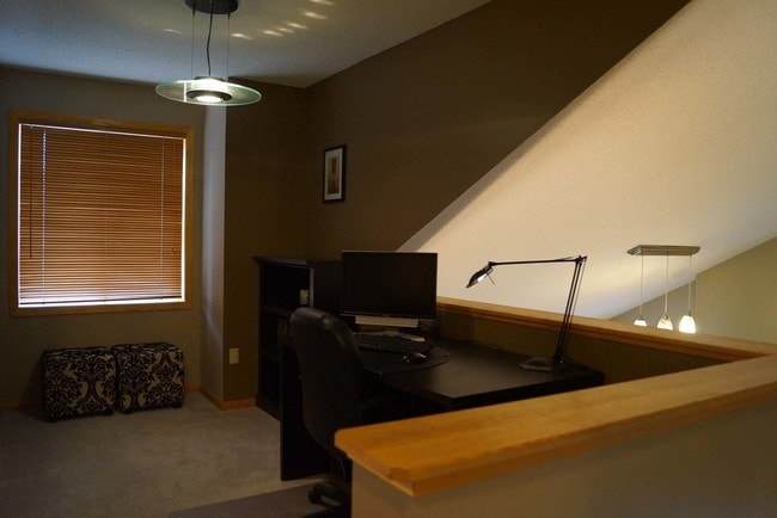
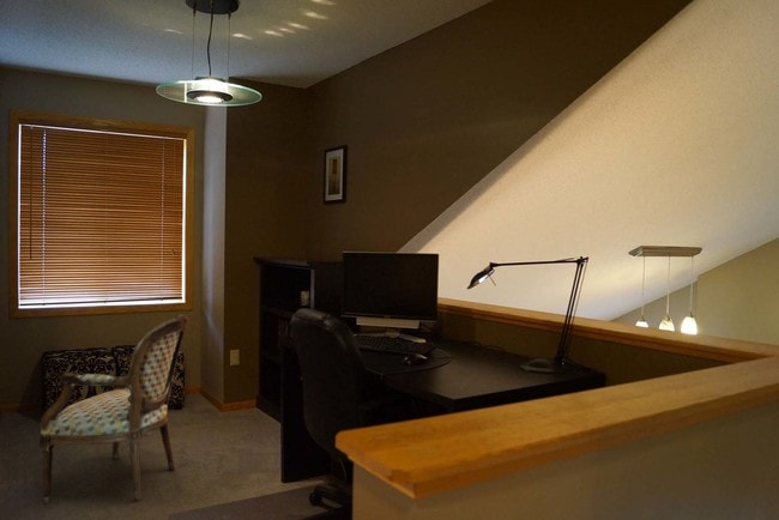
+ armchair [38,313,191,504]
